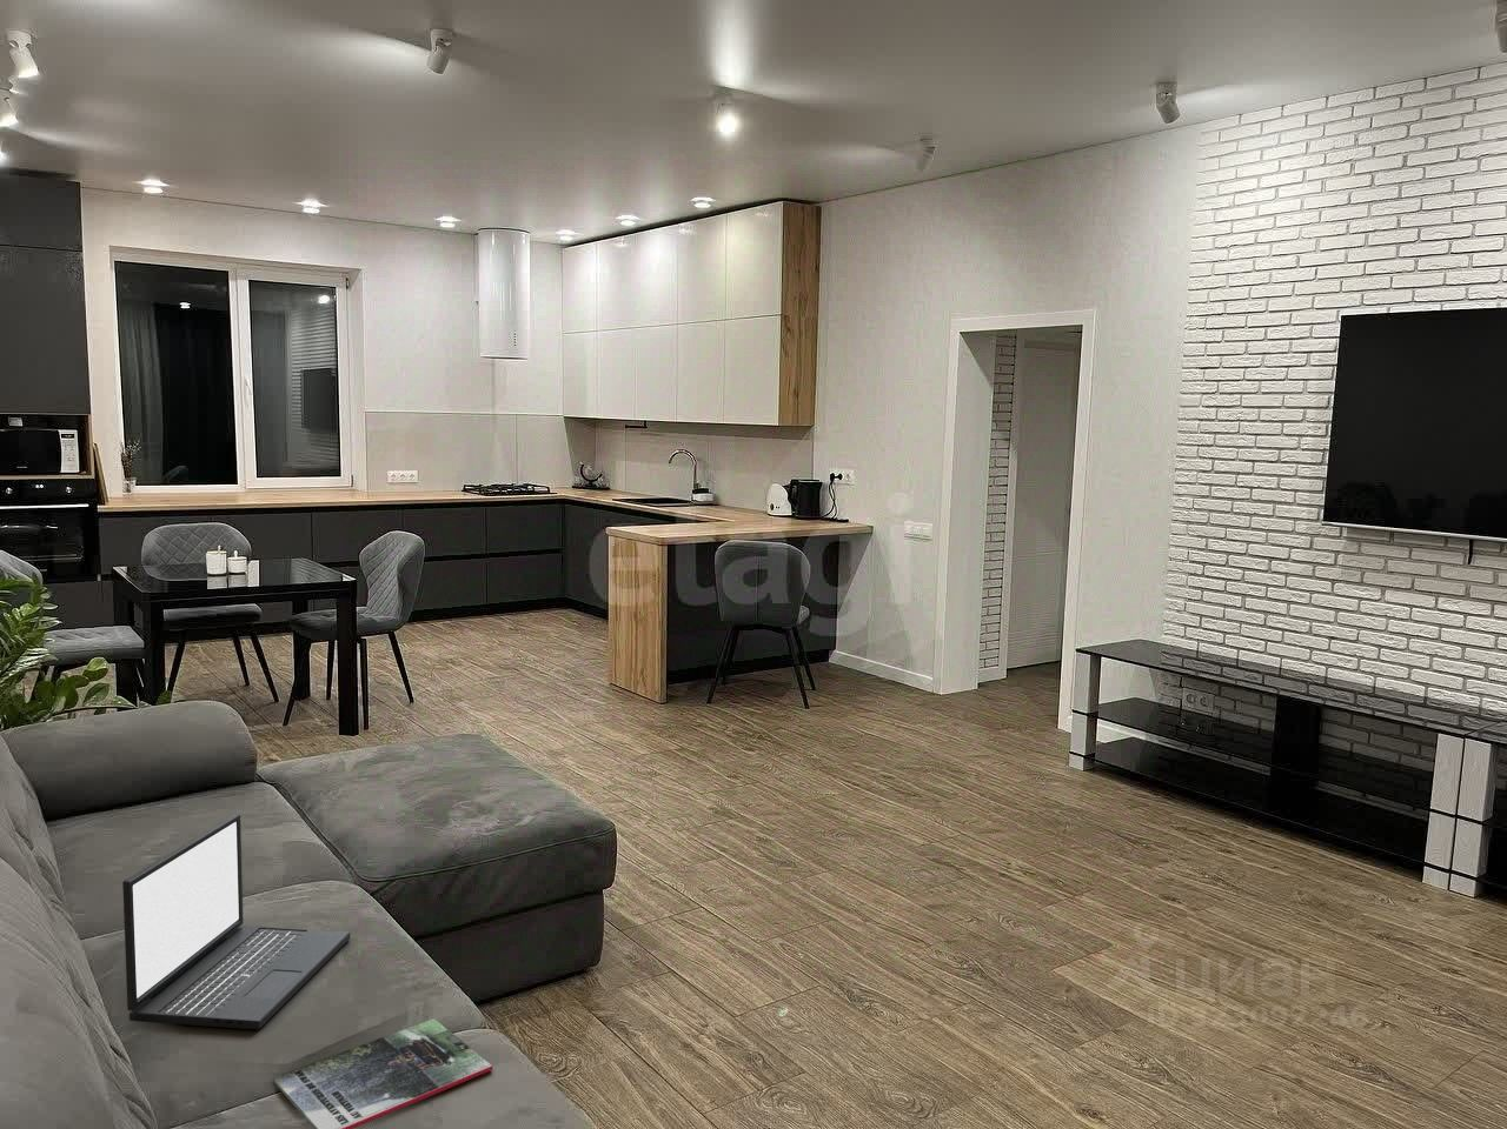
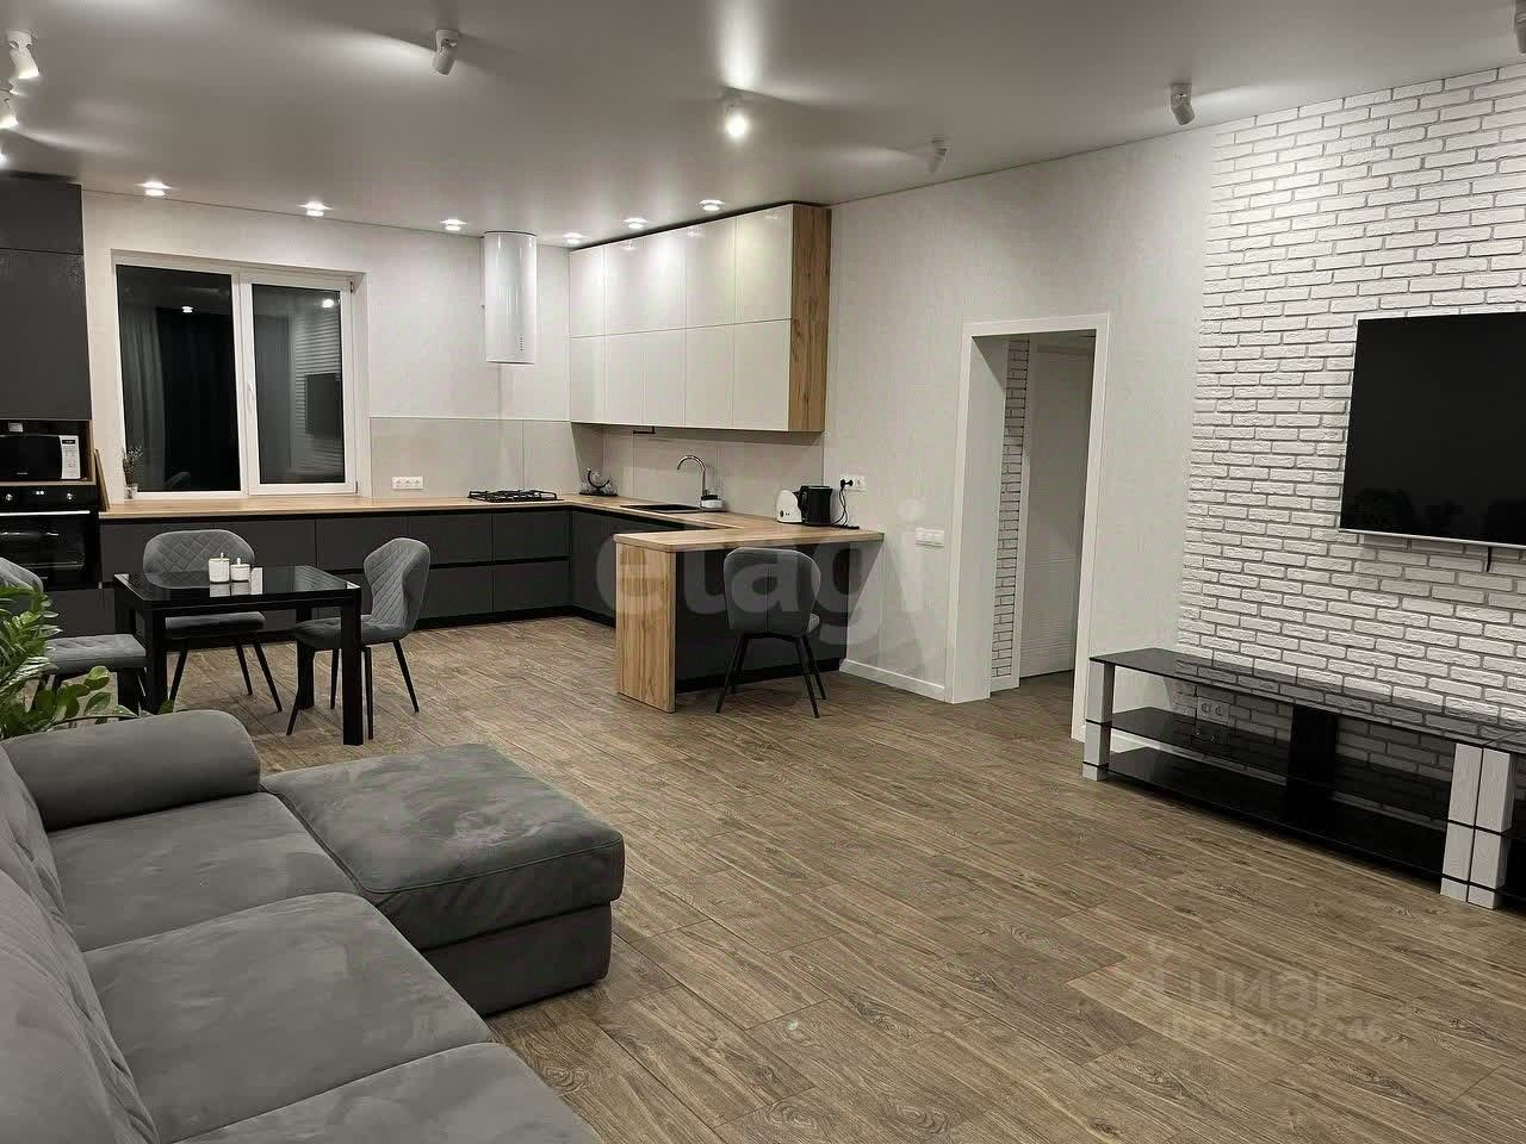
- laptop [121,812,351,1031]
- magazine [272,1018,494,1129]
